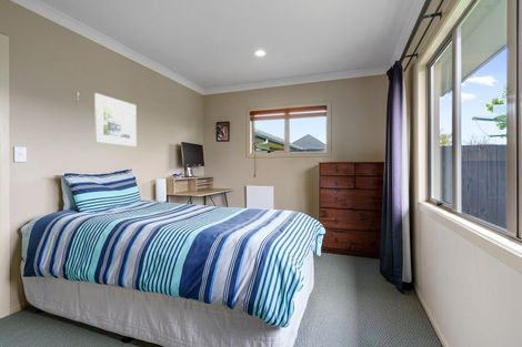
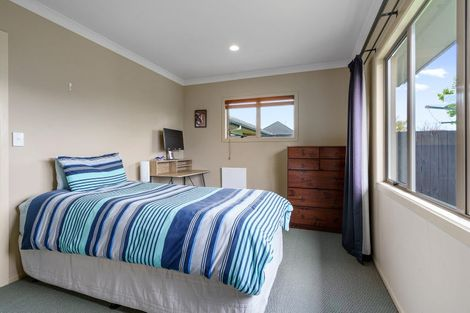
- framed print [93,92,138,147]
